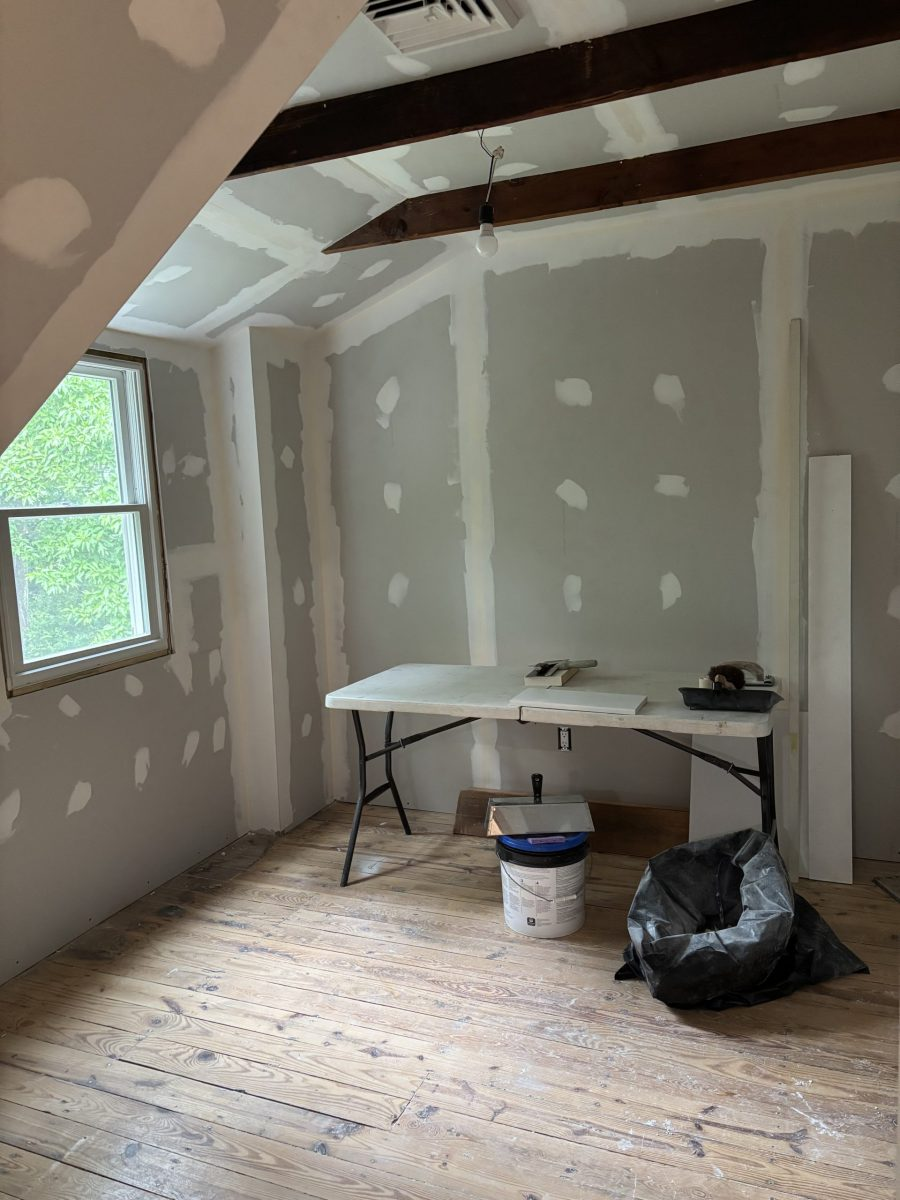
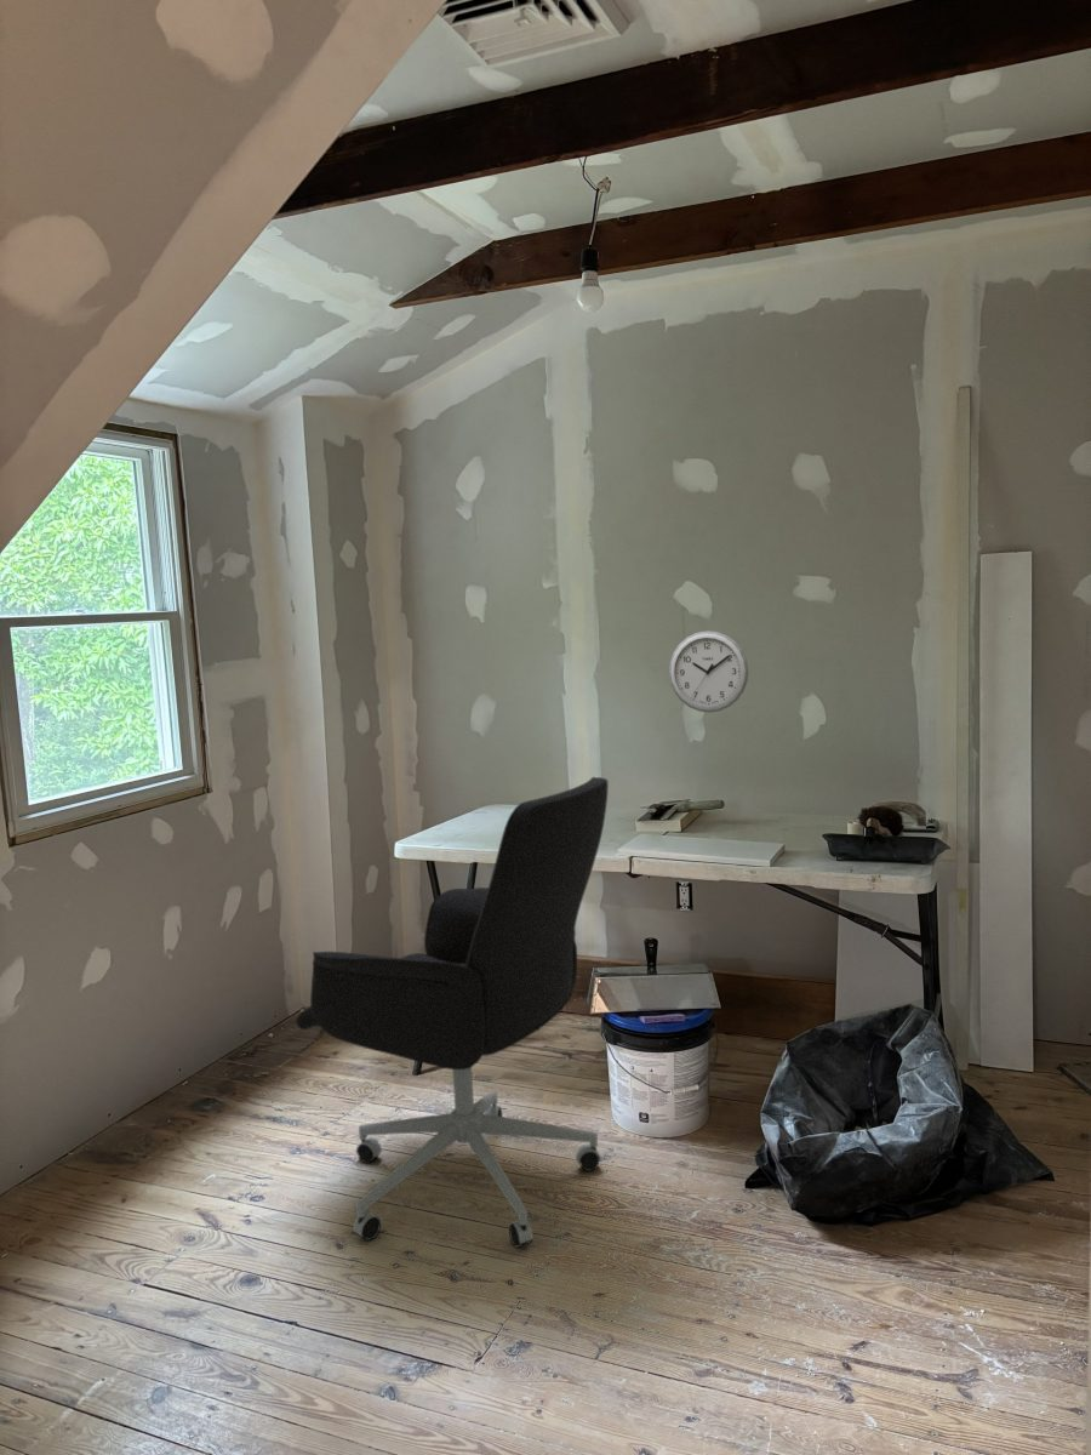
+ wall clock [668,629,749,714]
+ office chair [295,776,610,1249]
